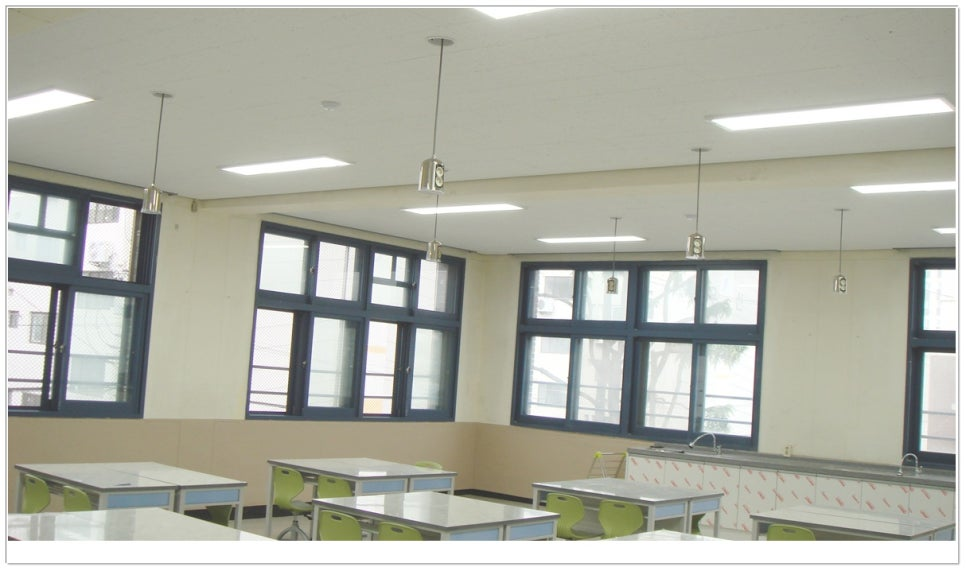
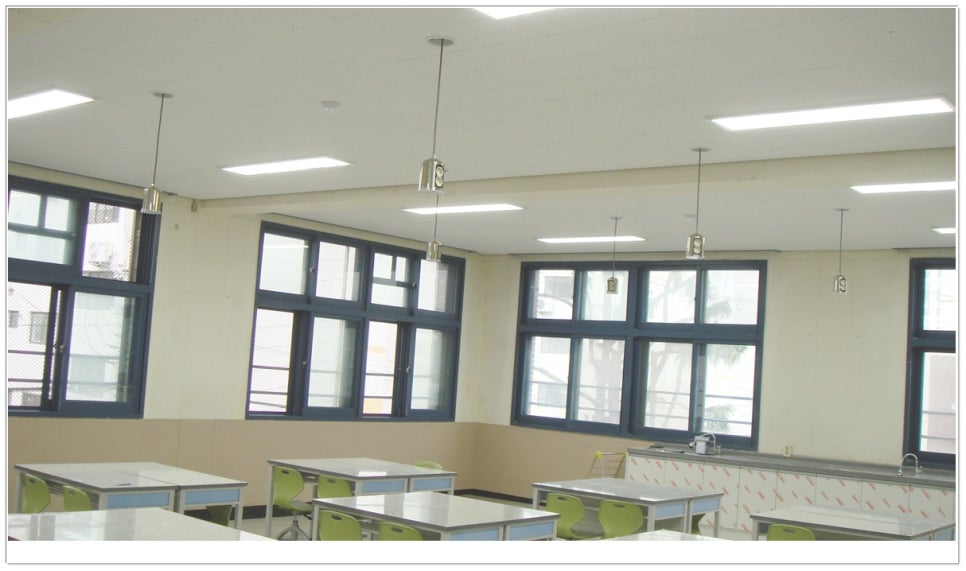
+ roll-top bag [690,435,717,456]
